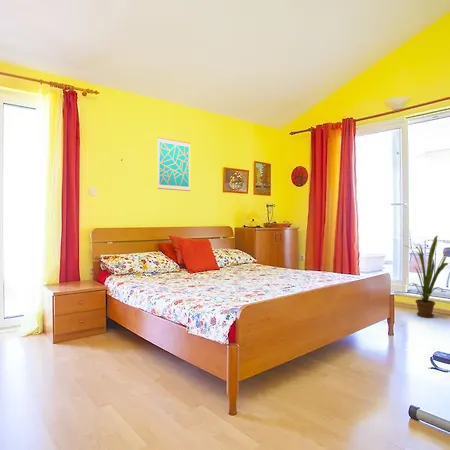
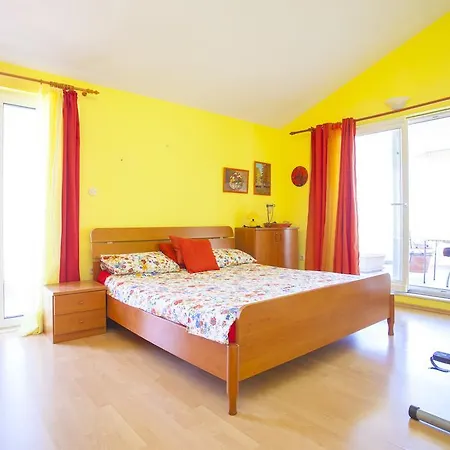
- house plant [403,235,450,319]
- wall art [157,136,191,192]
